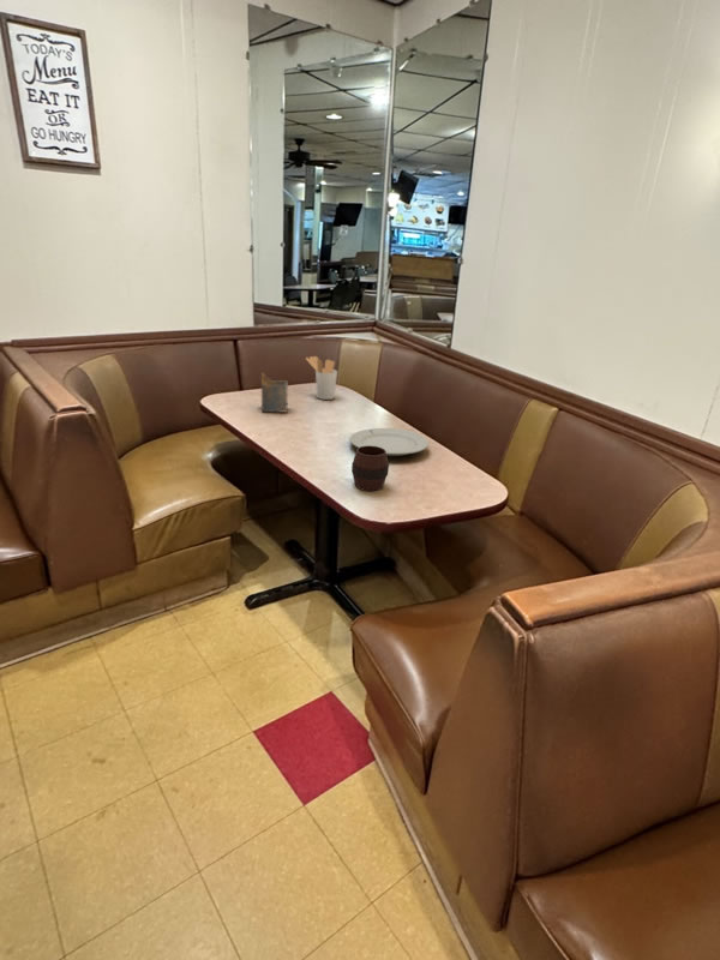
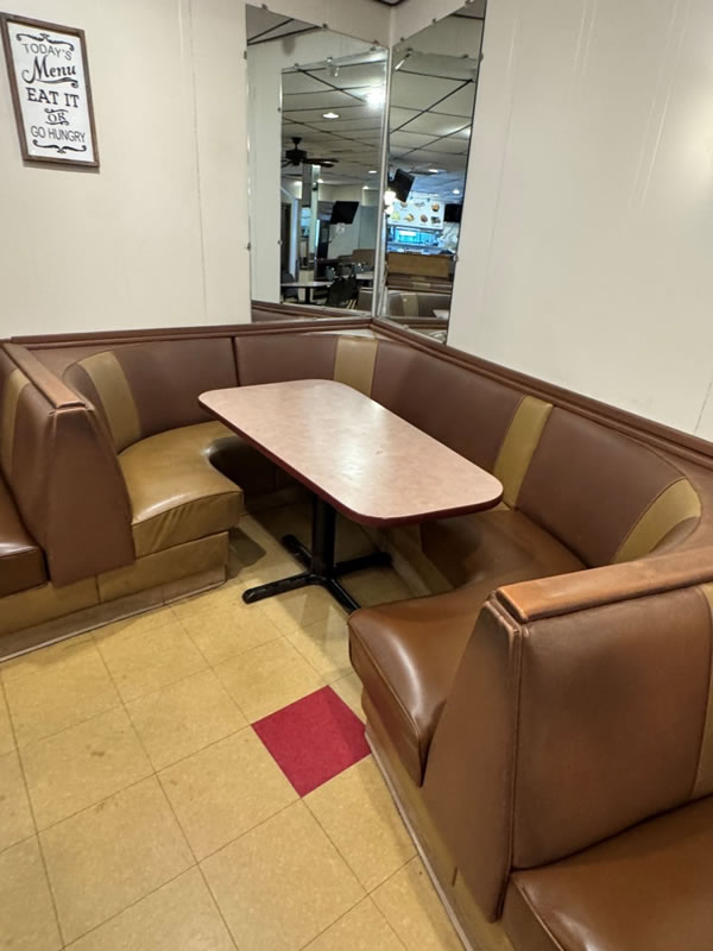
- napkin holder [260,372,288,414]
- cup [350,445,390,492]
- chinaware [348,427,430,457]
- utensil holder [305,355,338,401]
